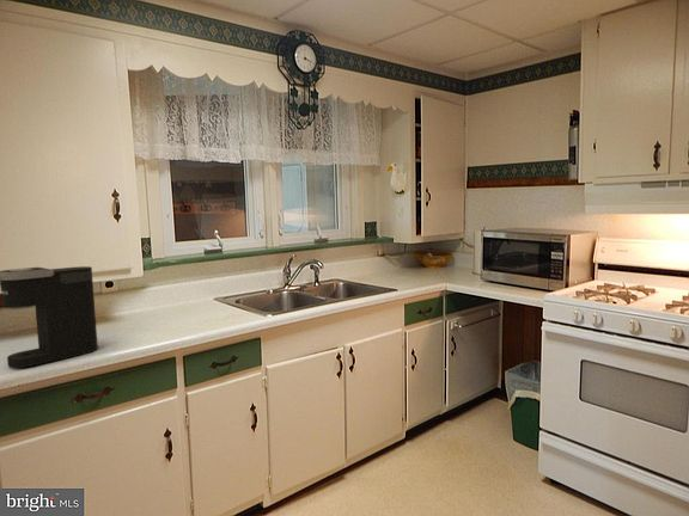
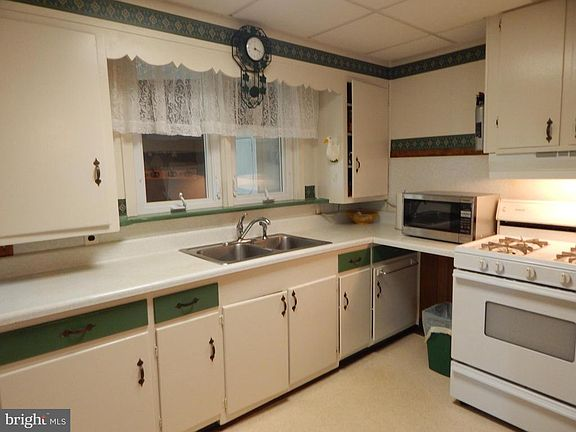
- coffee maker [0,265,99,369]
